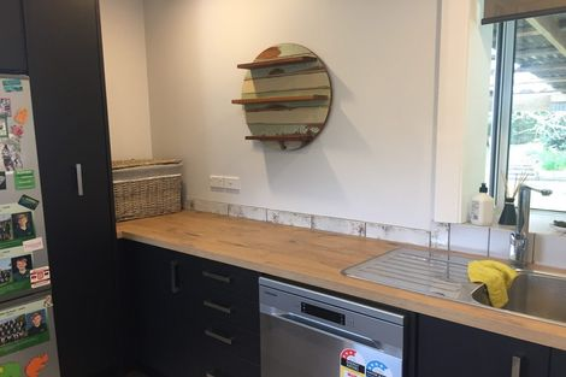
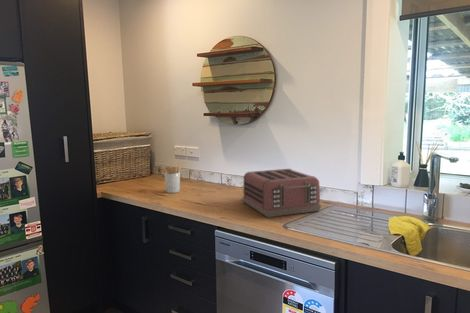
+ utensil holder [160,162,183,194]
+ toaster [241,168,322,218]
